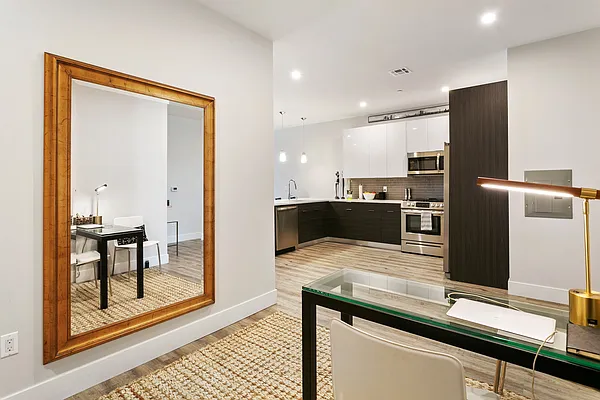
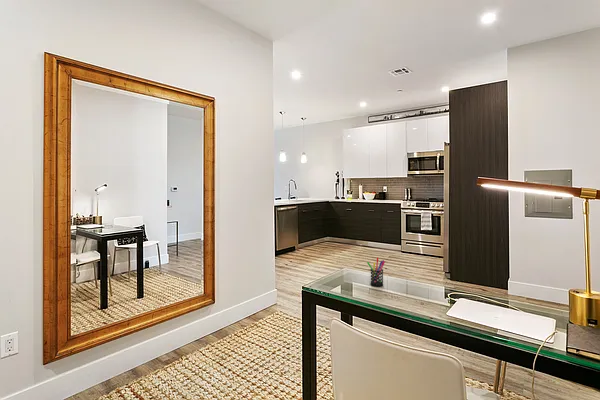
+ pen holder [366,257,386,287]
